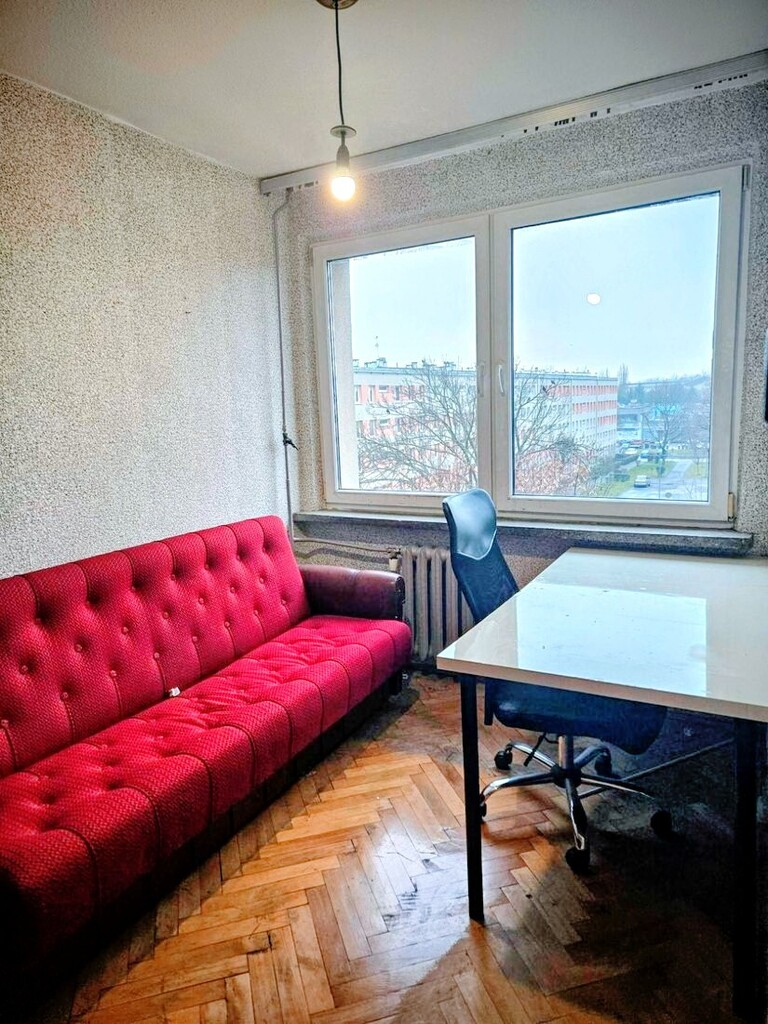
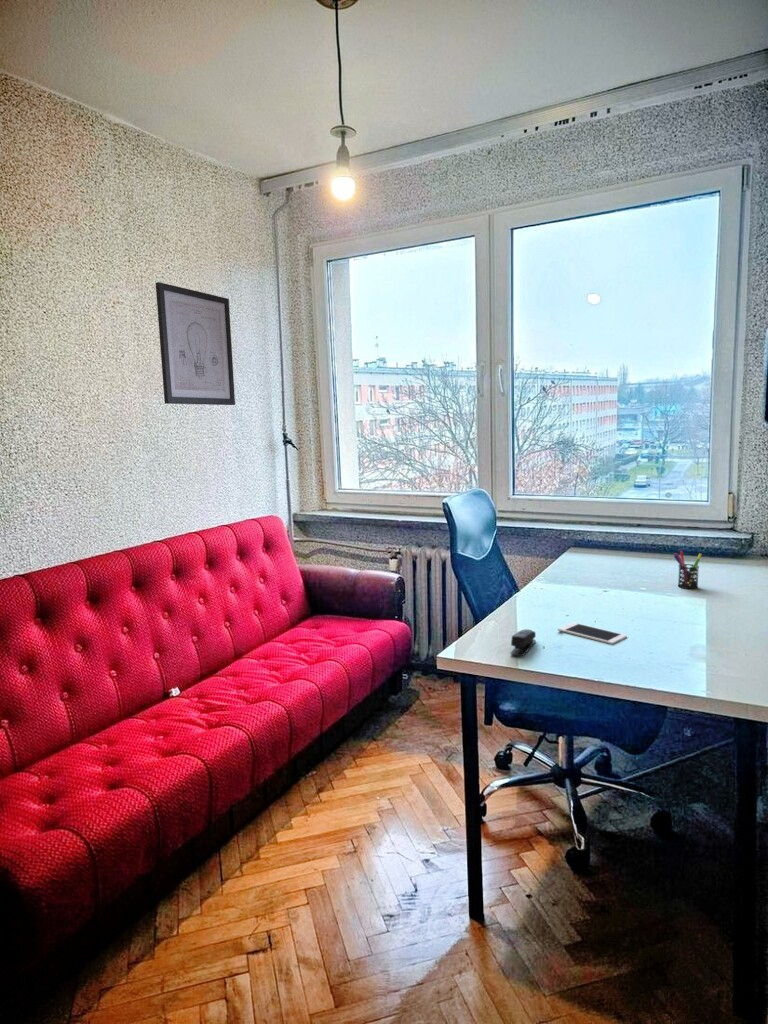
+ stapler [509,628,537,657]
+ wall art [155,281,236,406]
+ pen holder [673,550,703,590]
+ cell phone [557,621,628,645]
